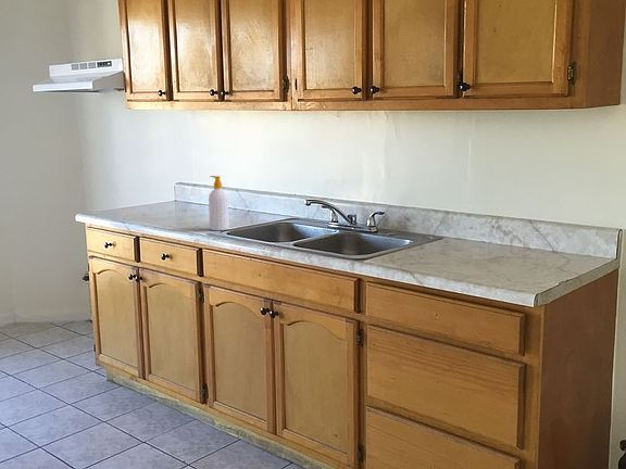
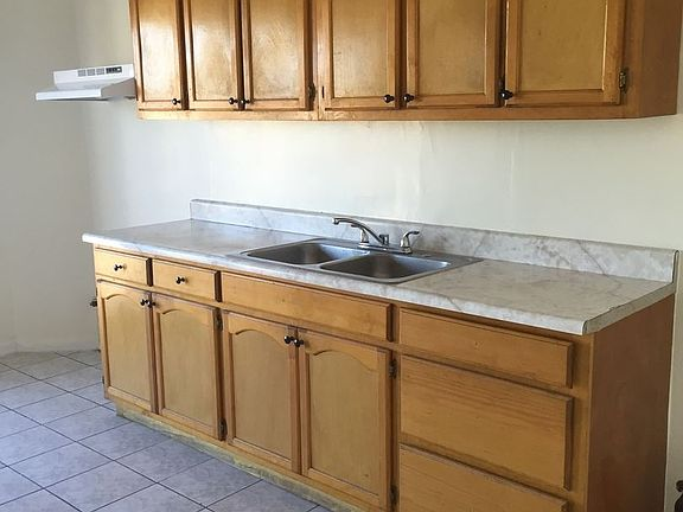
- soap bottle [208,175,230,231]
